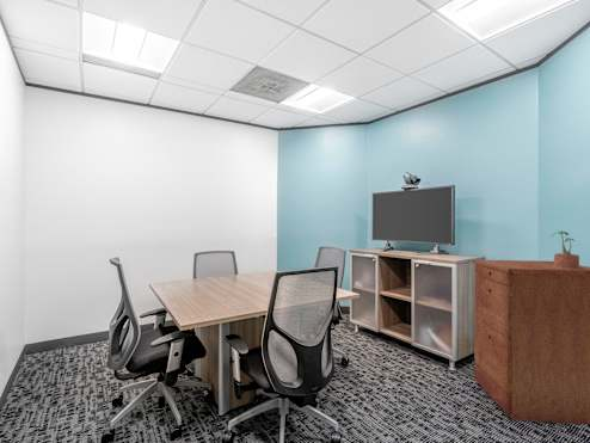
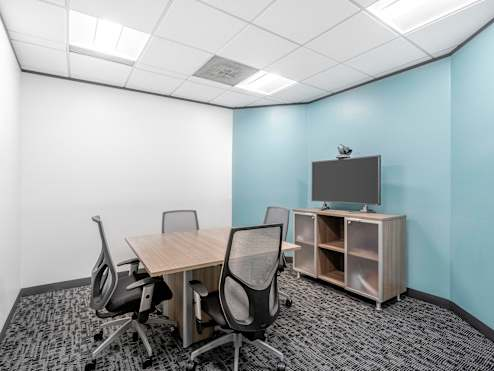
- potted plant [548,230,580,269]
- filing cabinet [473,259,590,426]
